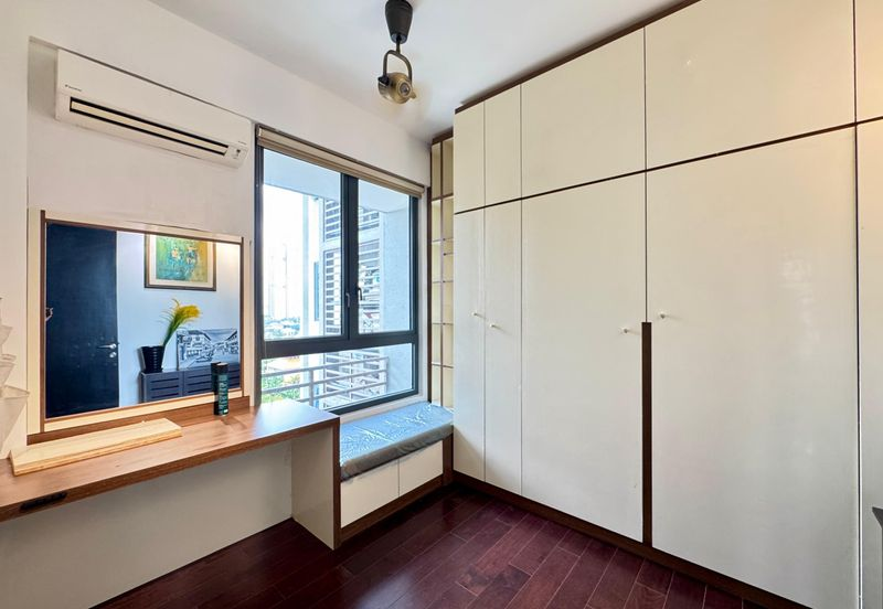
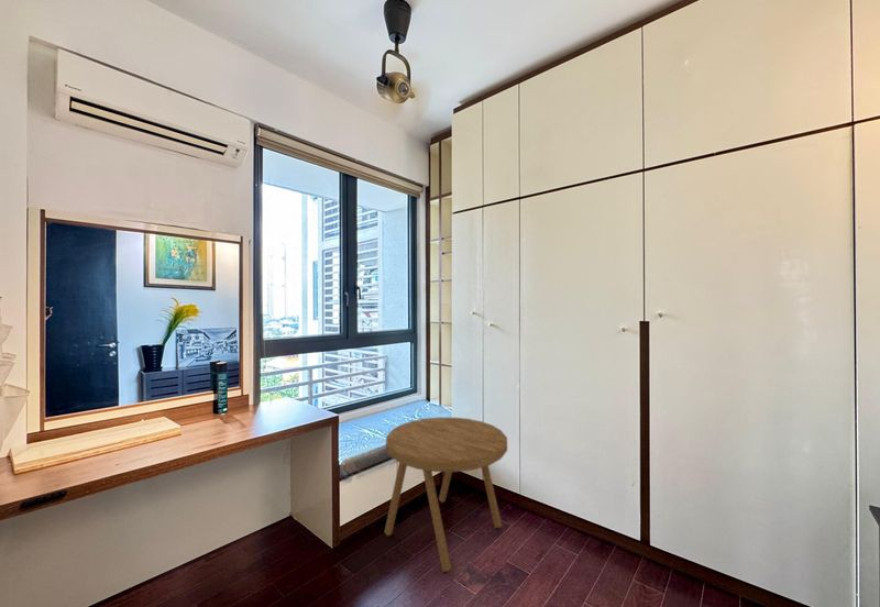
+ side table [383,417,508,573]
